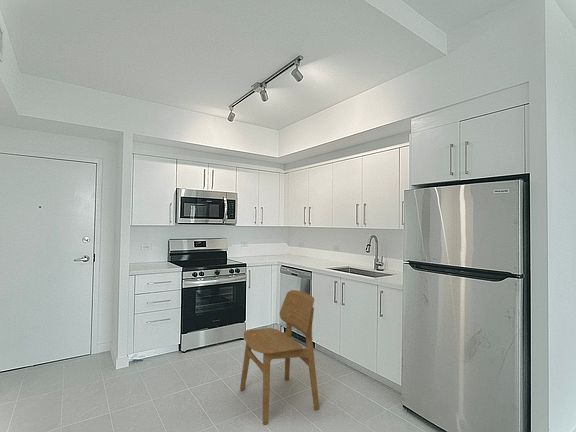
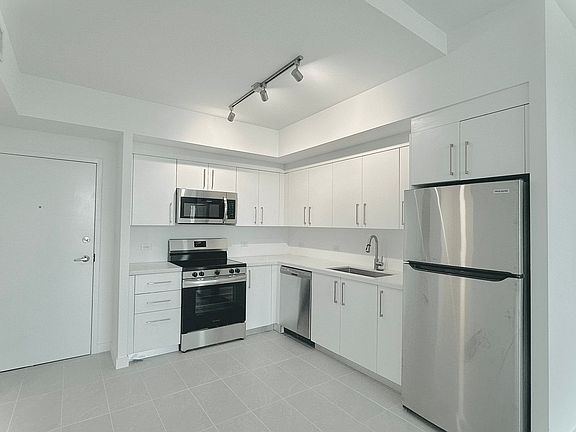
- dining chair [239,289,320,426]
